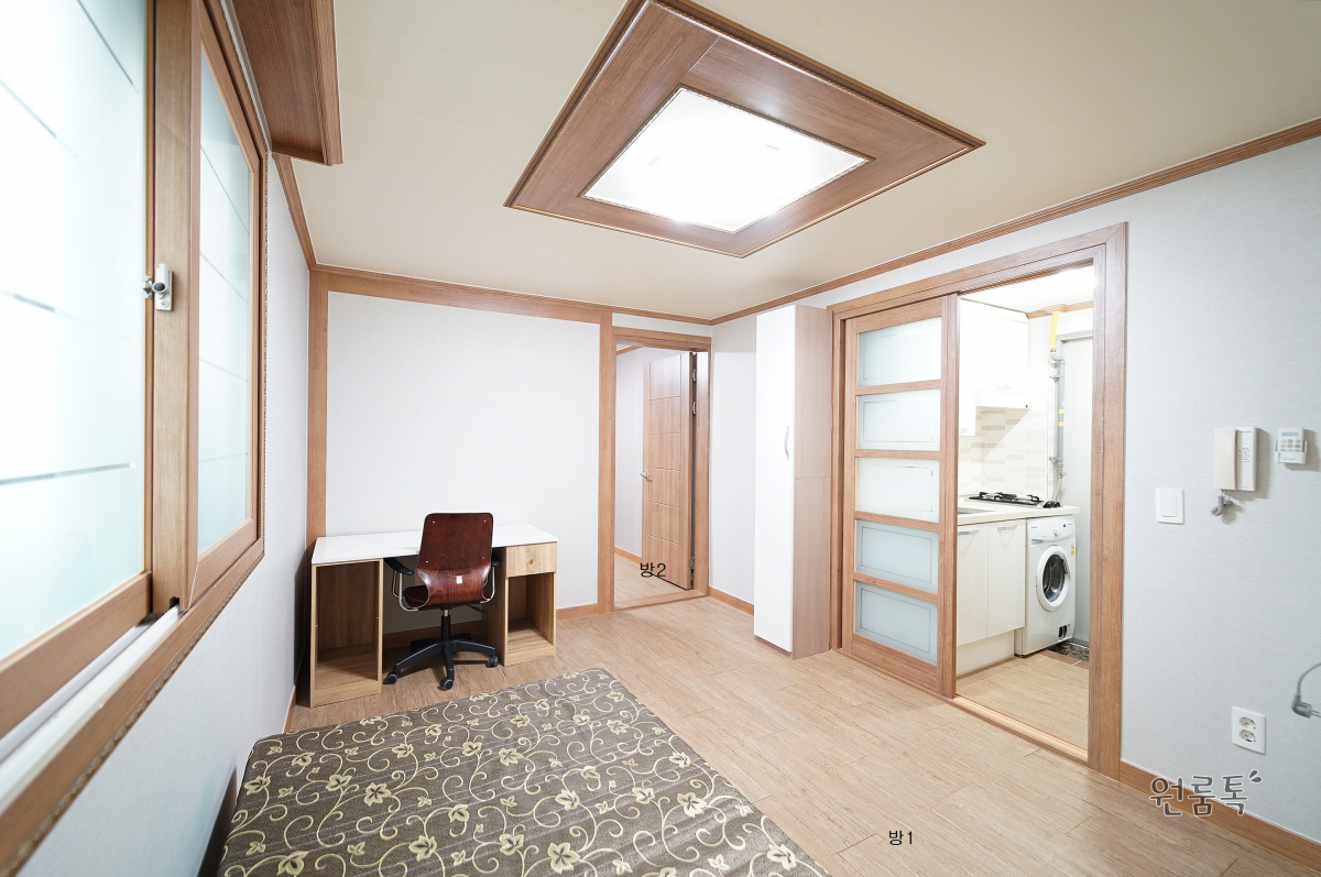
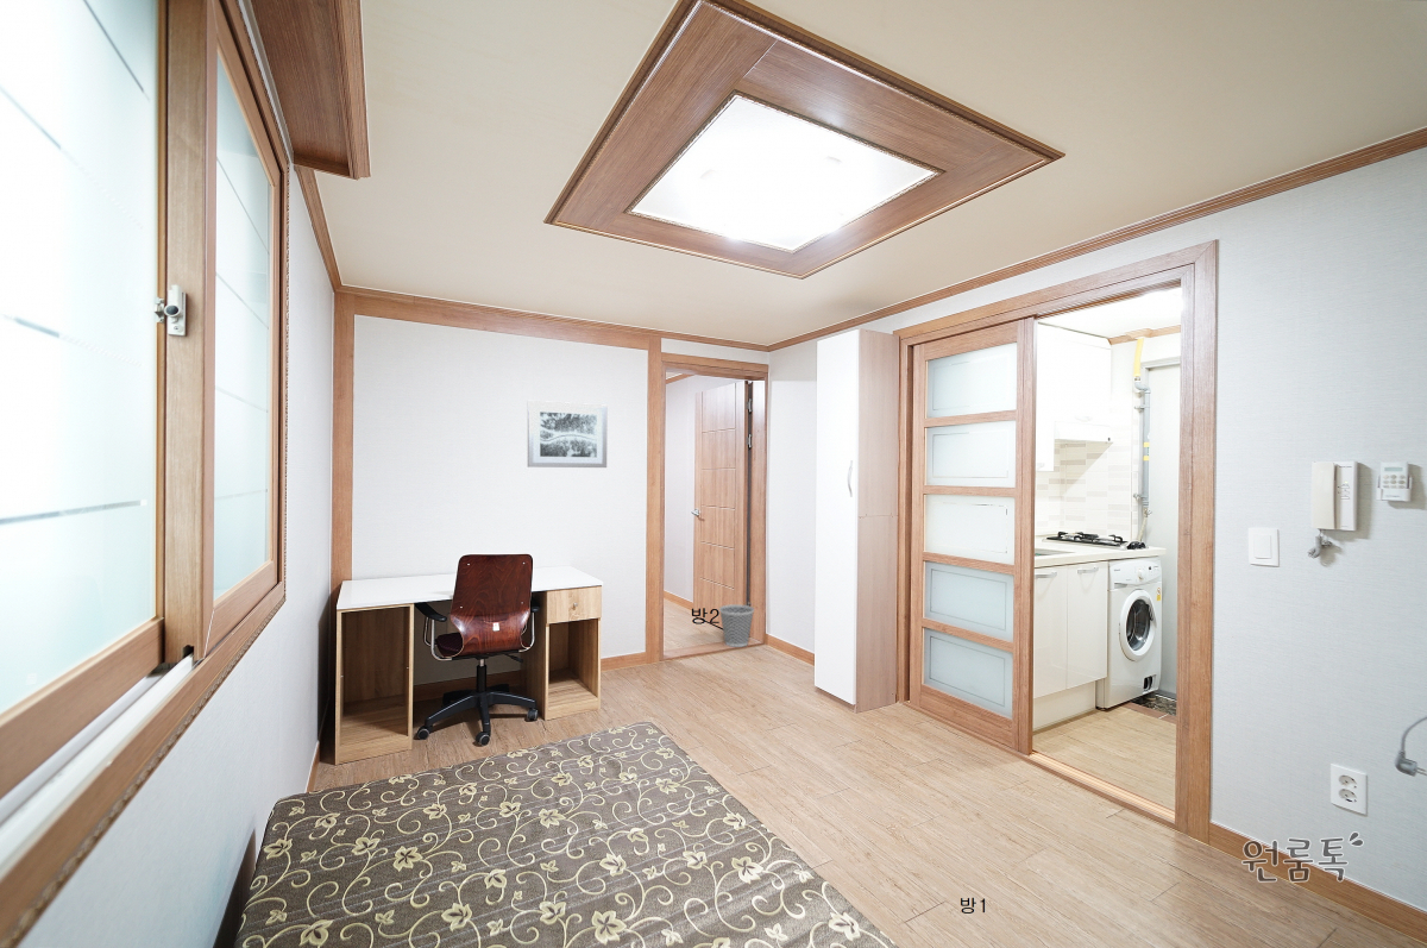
+ wastebasket [718,603,755,648]
+ wall art [527,400,609,469]
